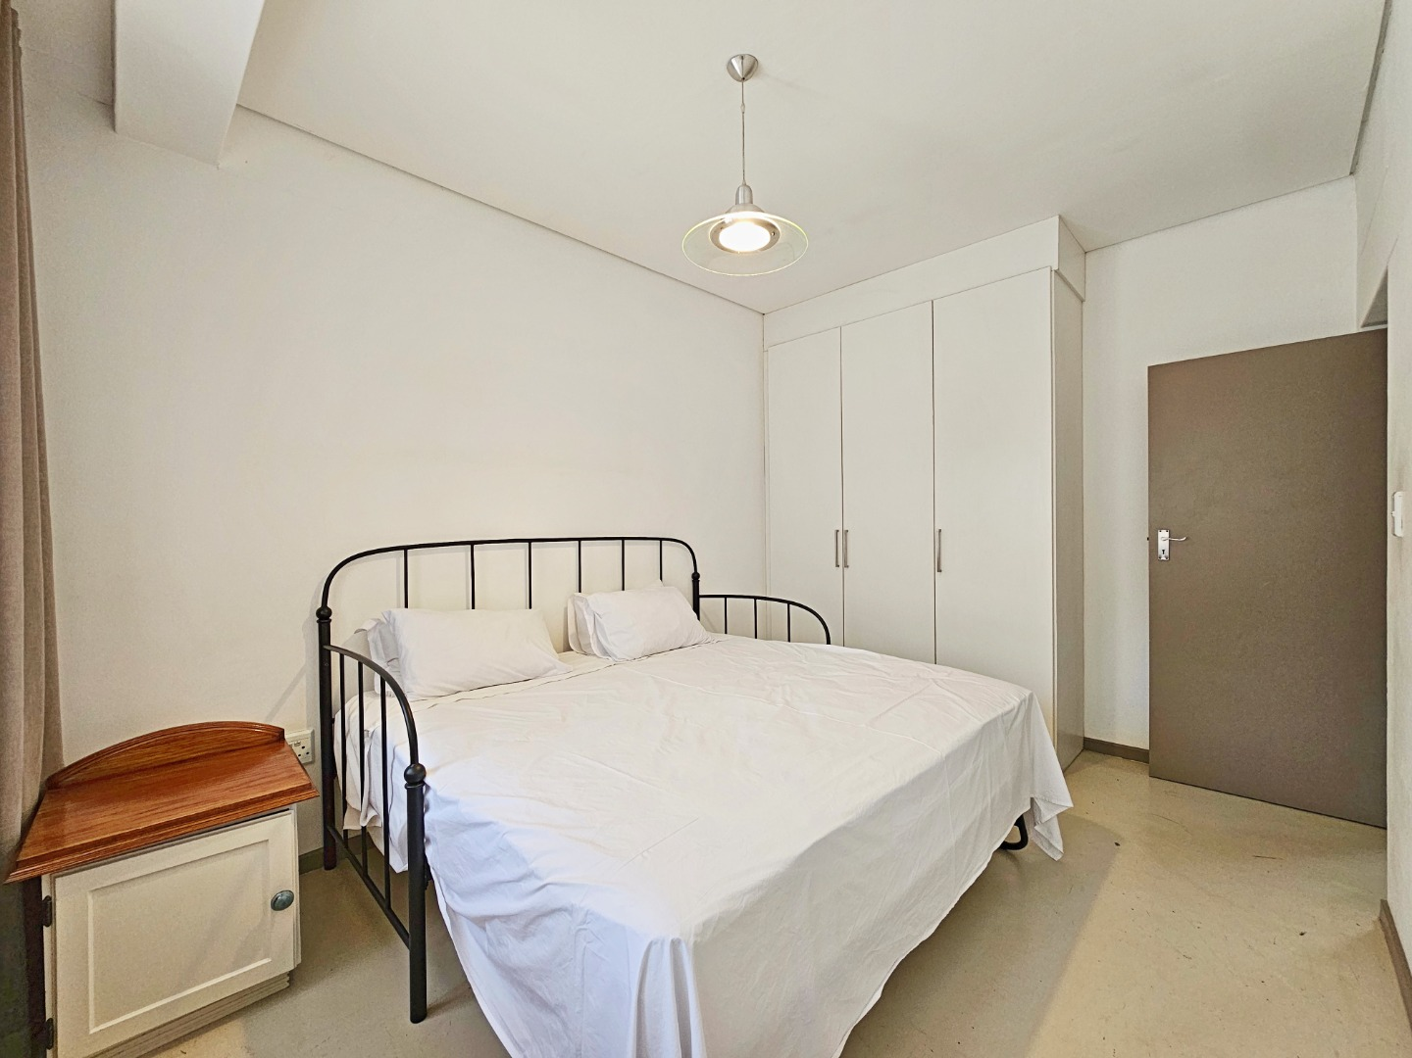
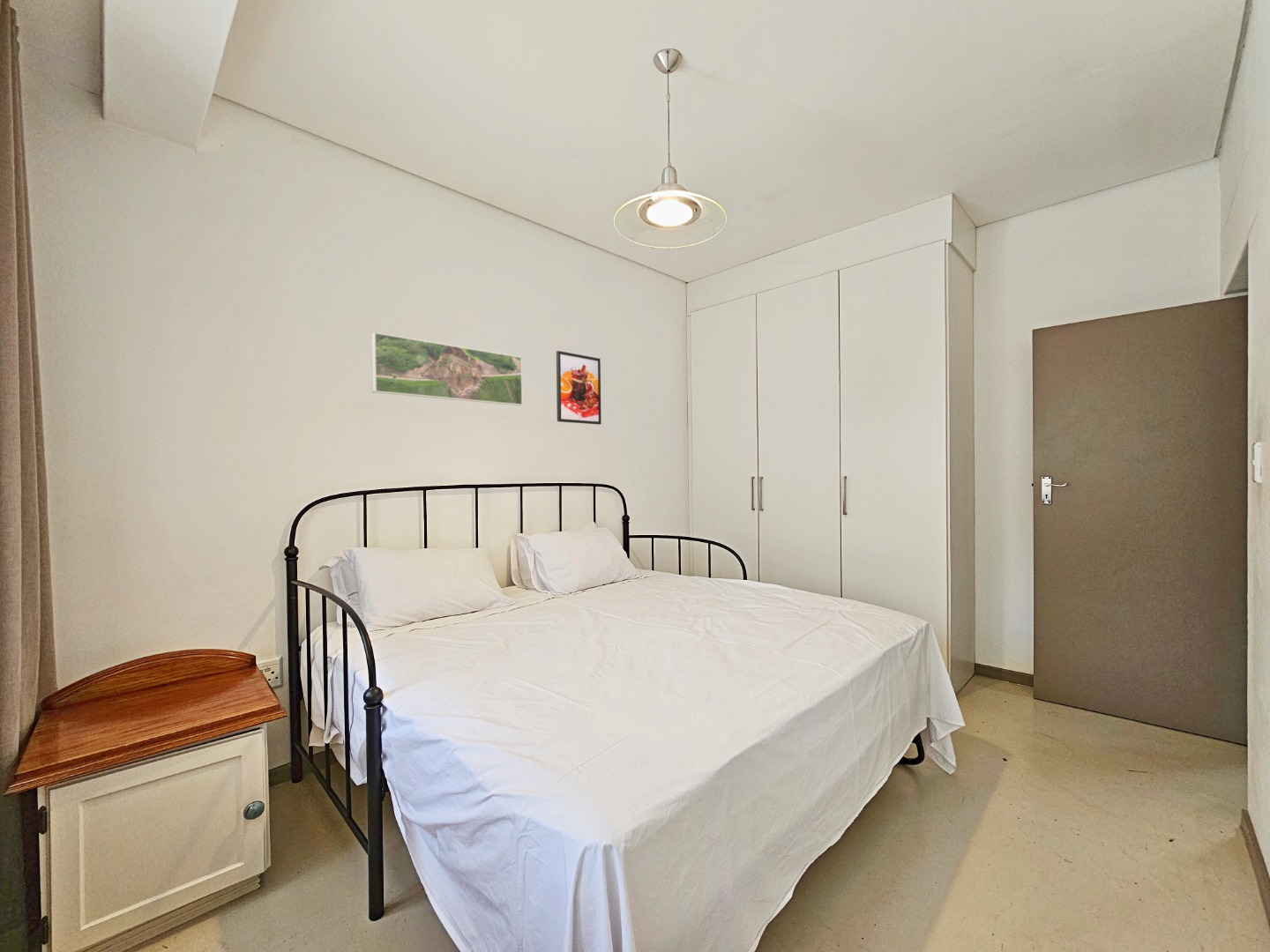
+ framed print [370,331,523,406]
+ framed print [556,350,602,425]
